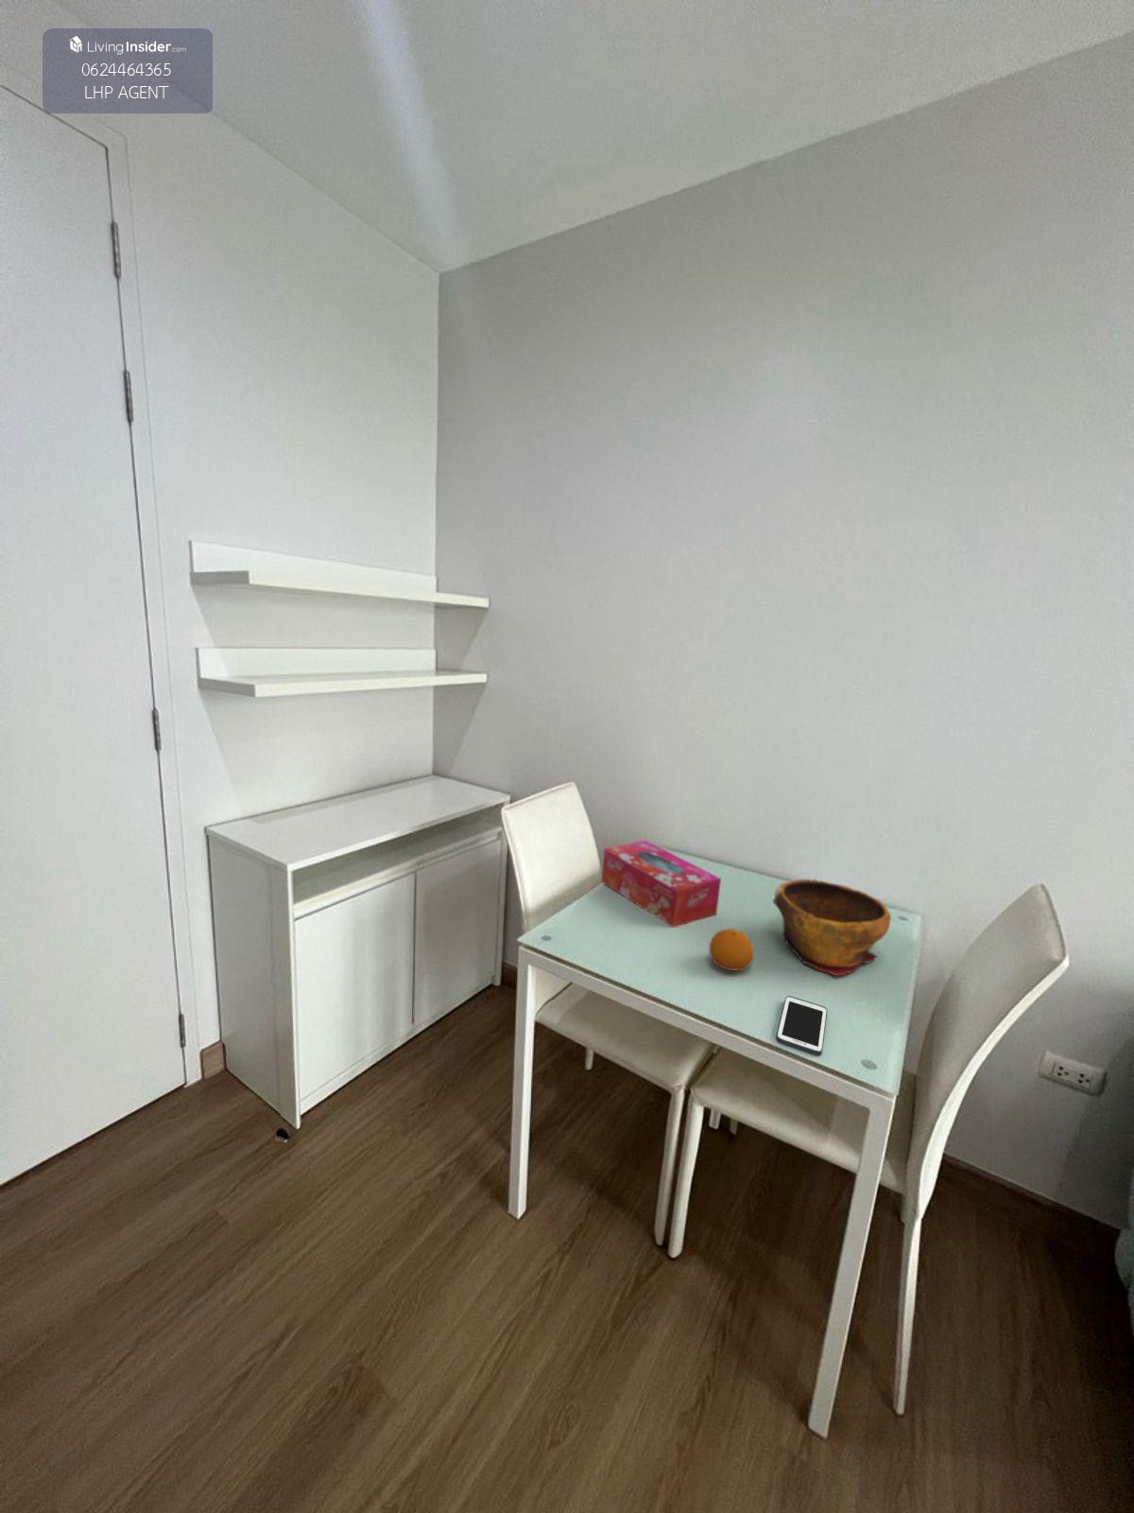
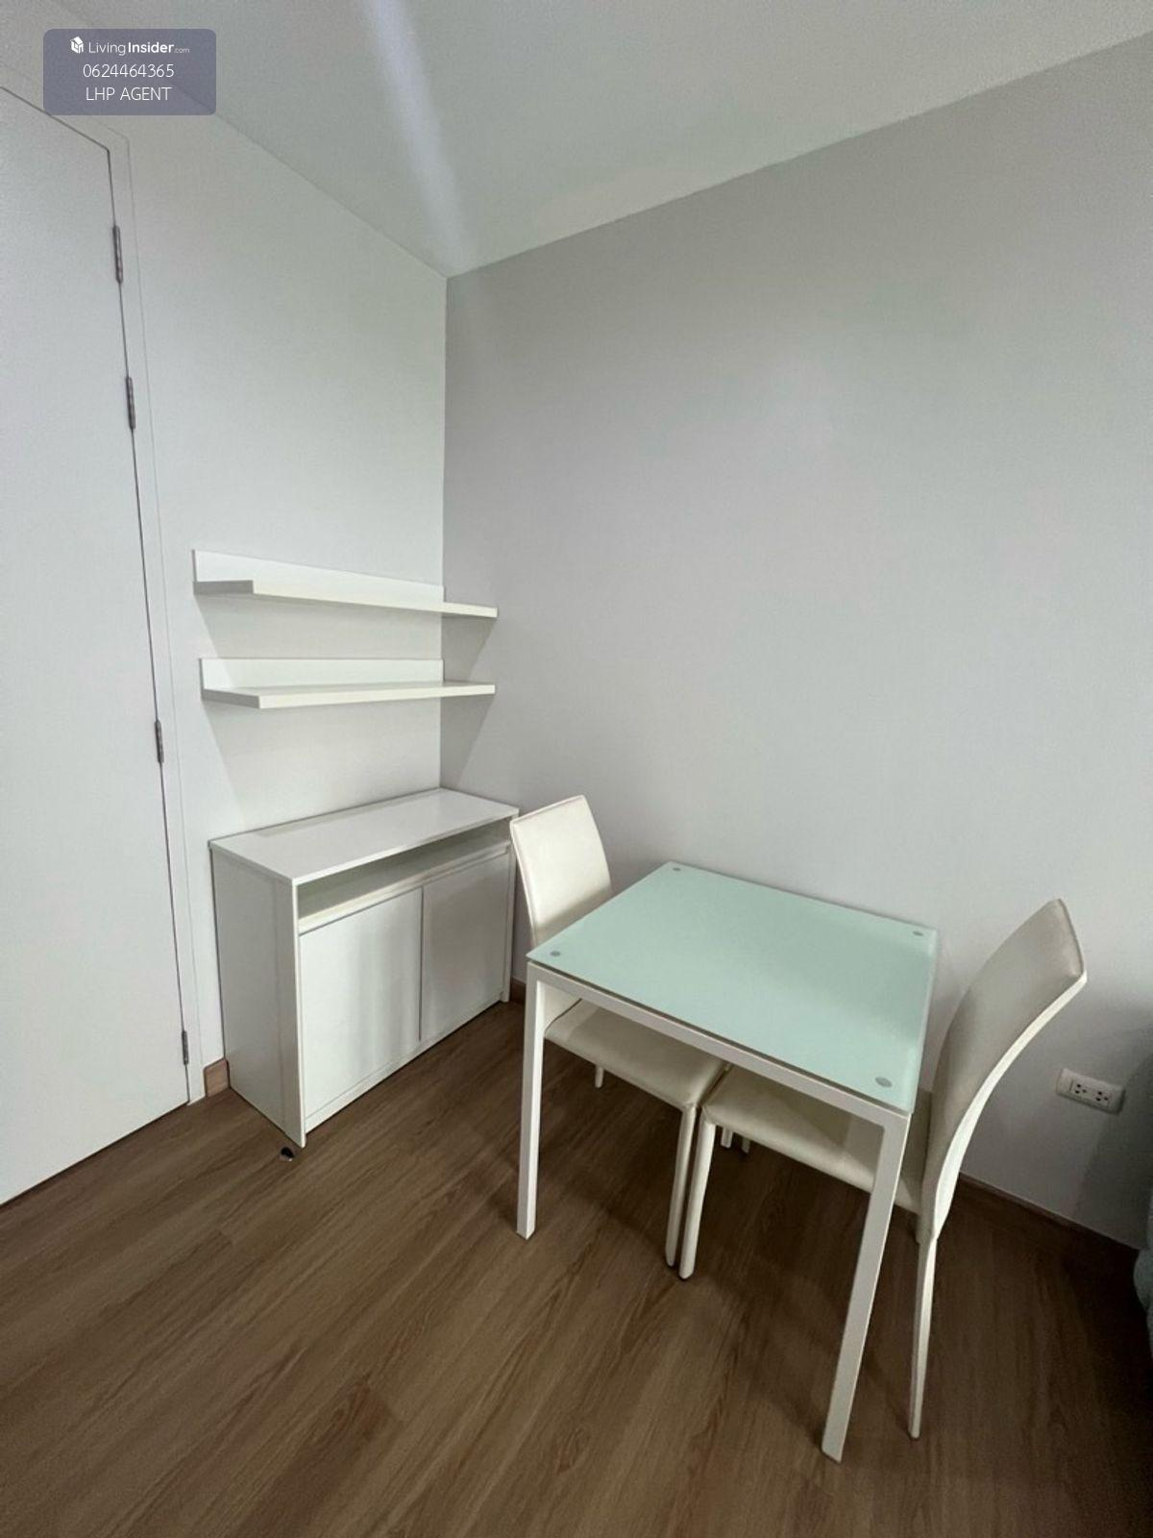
- cell phone [775,995,828,1057]
- tissue box [602,840,722,928]
- fruit [709,928,755,972]
- bowl [772,878,892,977]
